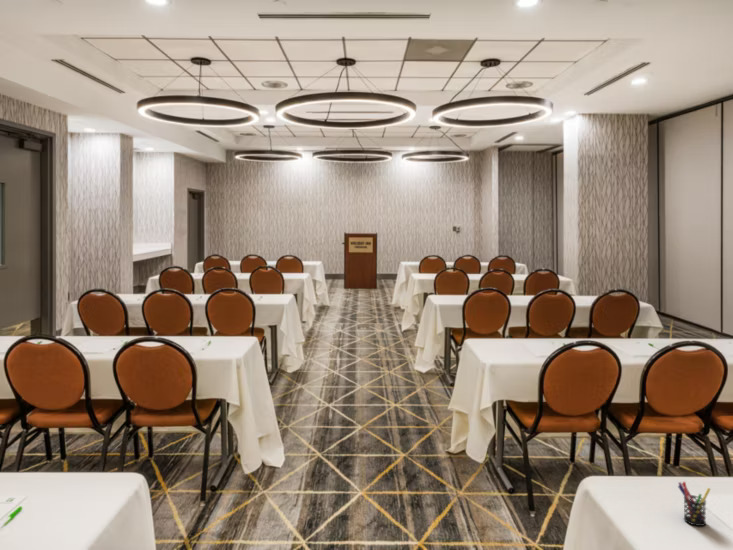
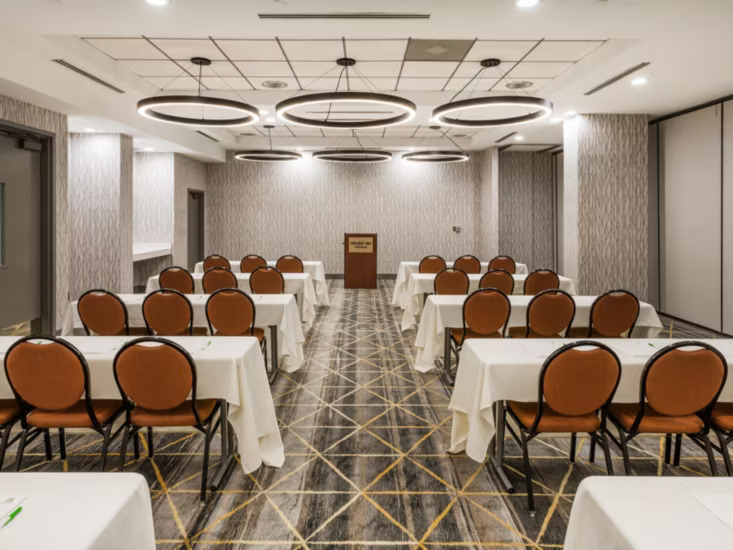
- pen holder [677,481,711,527]
